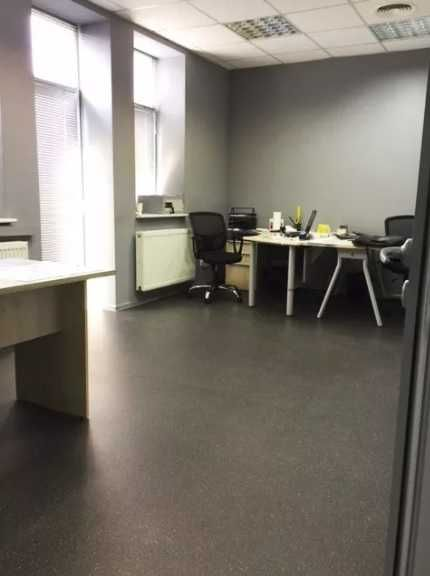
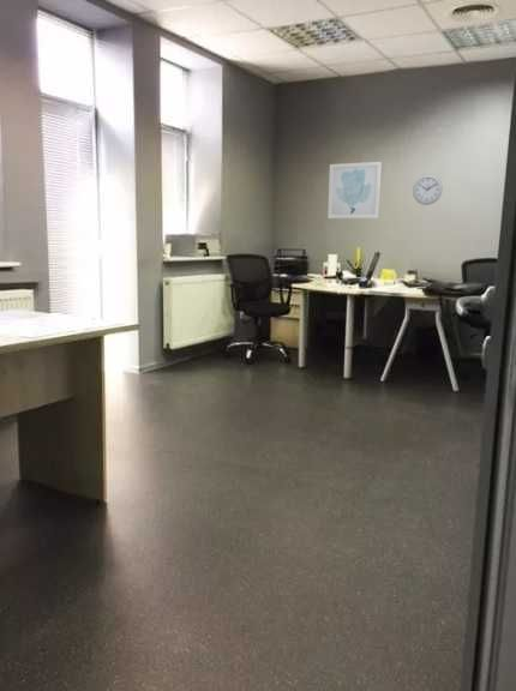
+ wall clock [412,174,444,206]
+ wall art [326,161,383,220]
